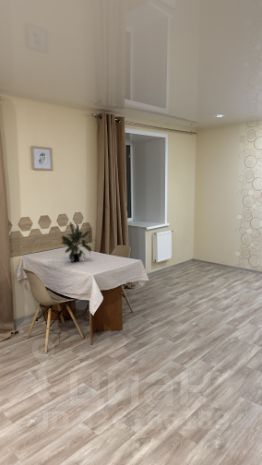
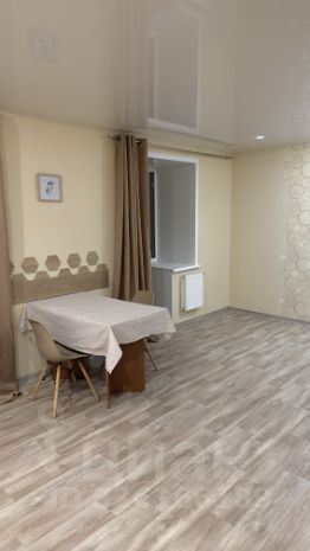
- potted plant [60,221,93,263]
